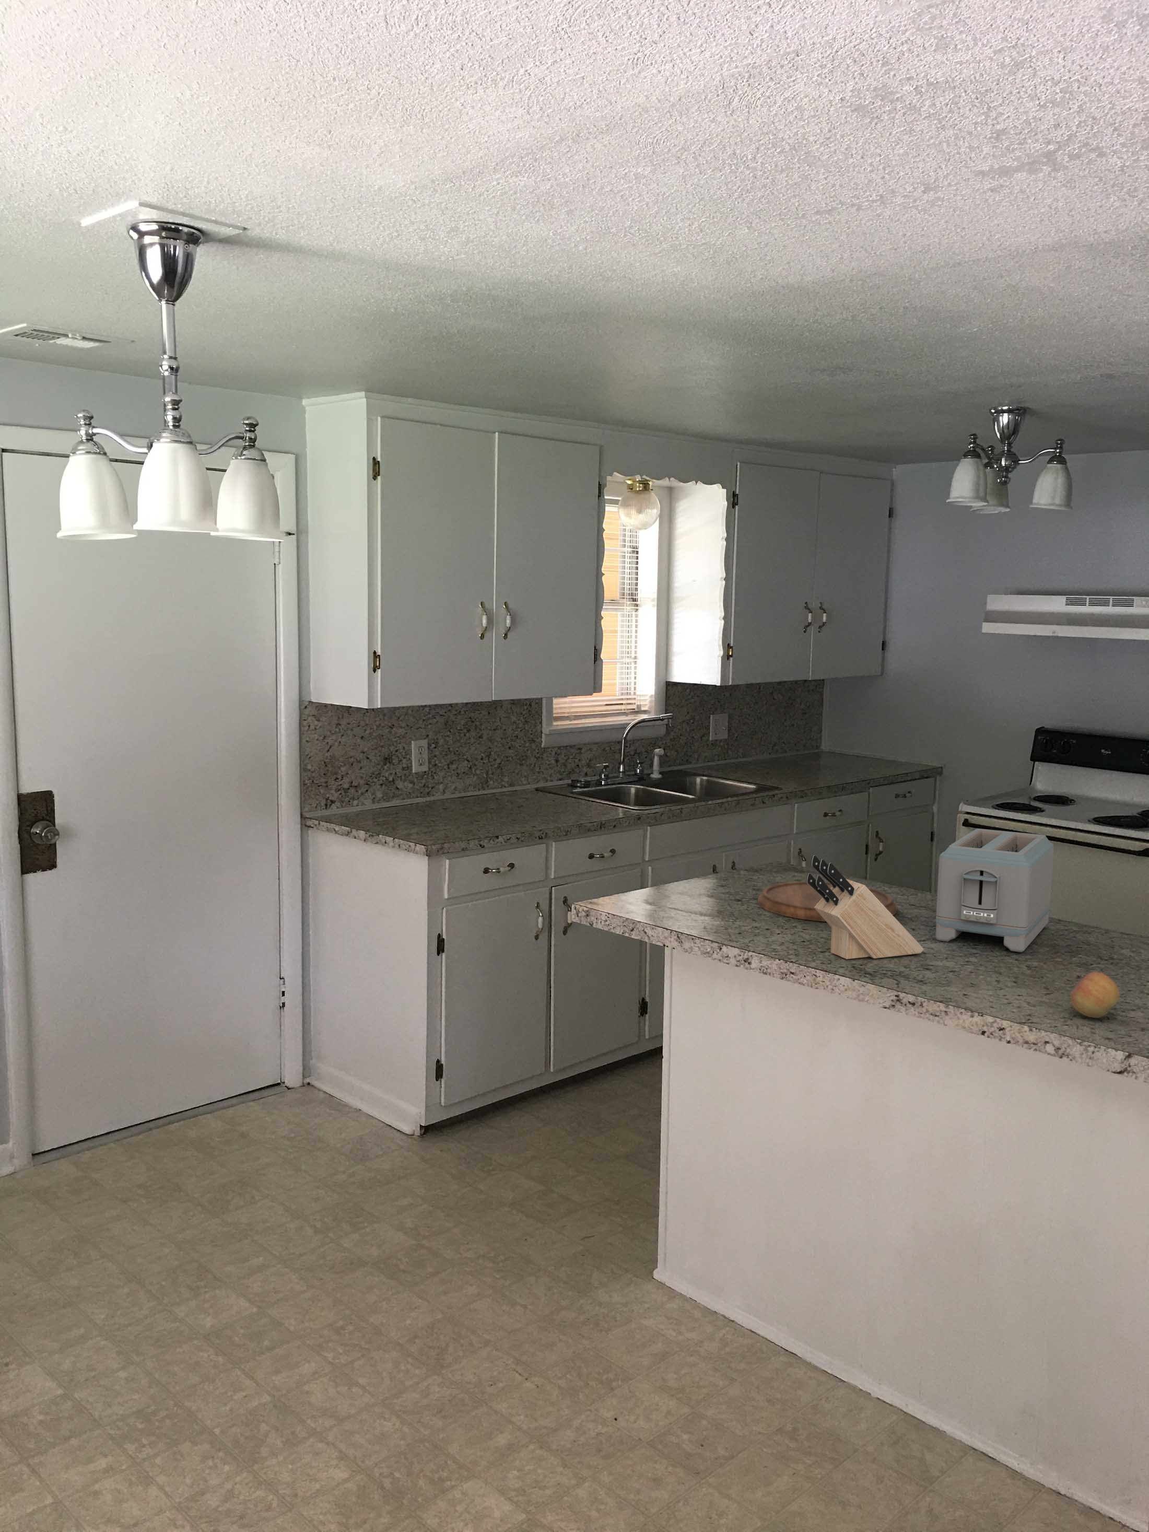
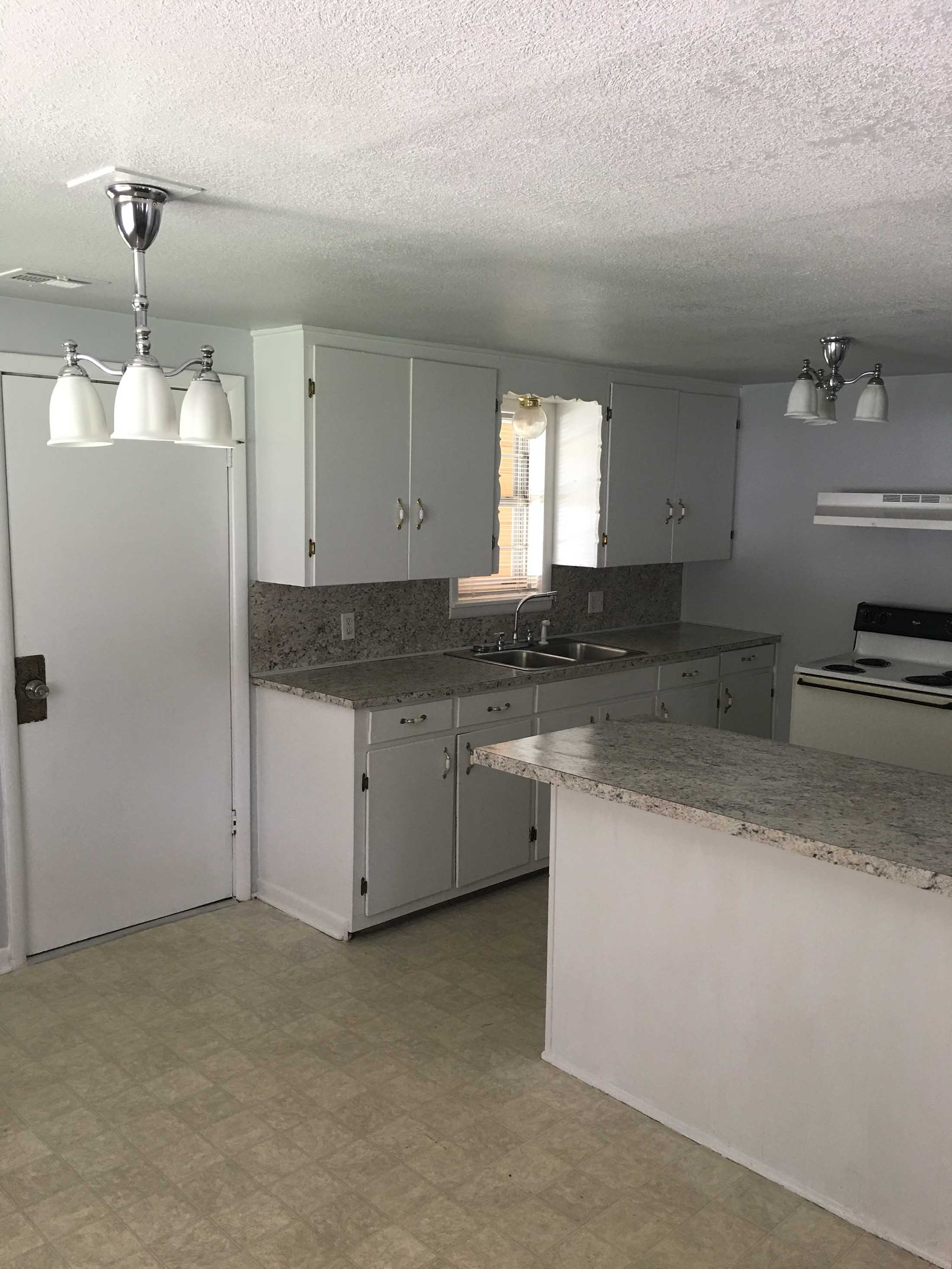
- fruit [1069,971,1120,1019]
- knife block [806,855,925,960]
- toaster [935,828,1054,953]
- cutting board [757,881,898,922]
